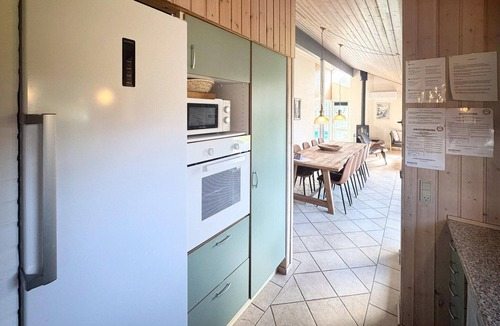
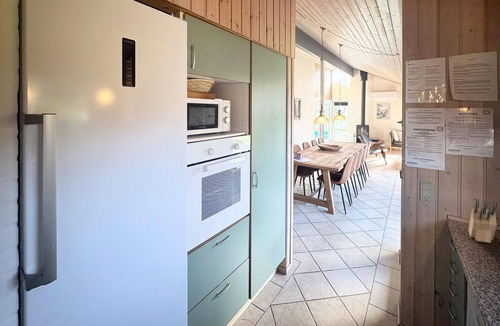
+ knife block [467,199,498,244]
